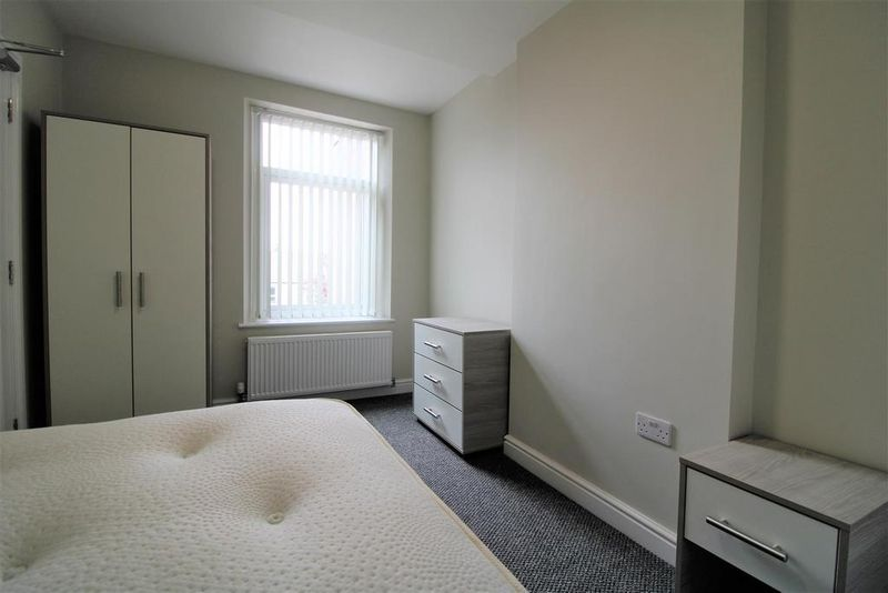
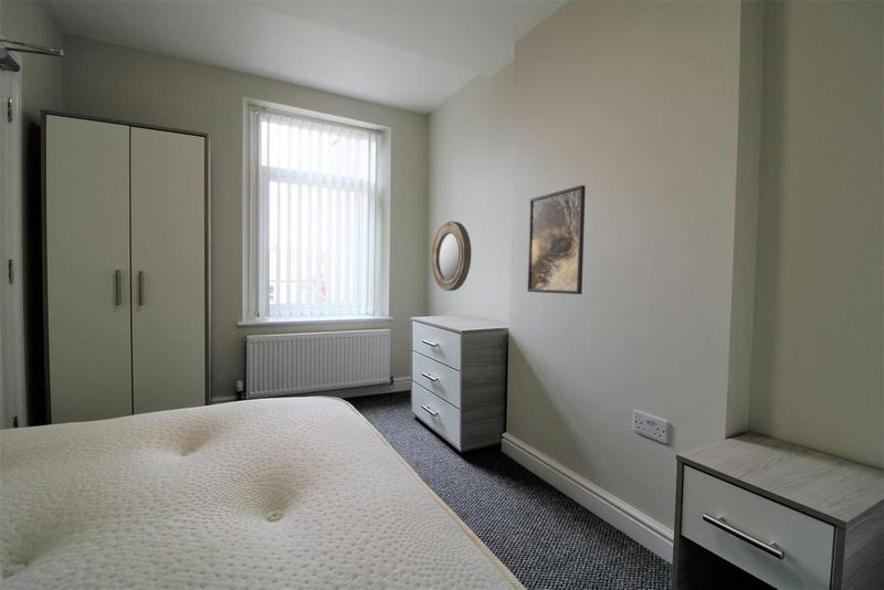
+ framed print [526,185,587,295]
+ home mirror [430,220,472,292]
